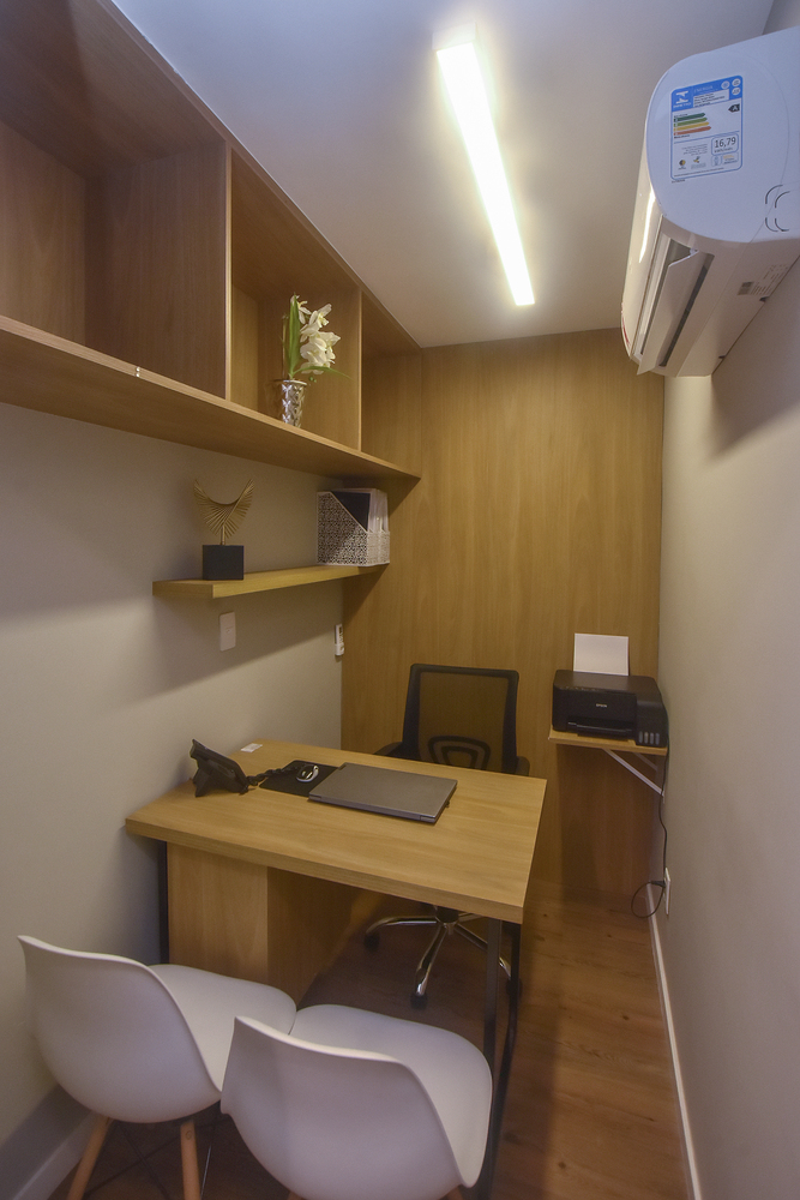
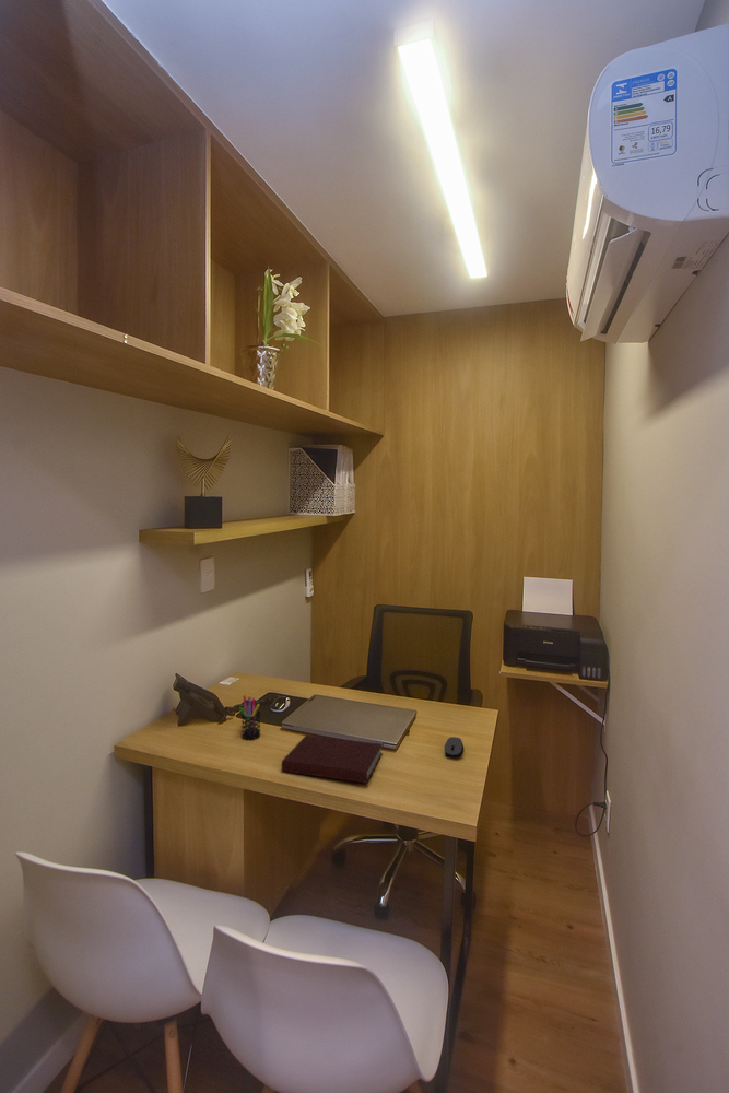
+ notebook [281,733,384,785]
+ pen holder [238,694,261,740]
+ computer mouse [443,736,465,759]
